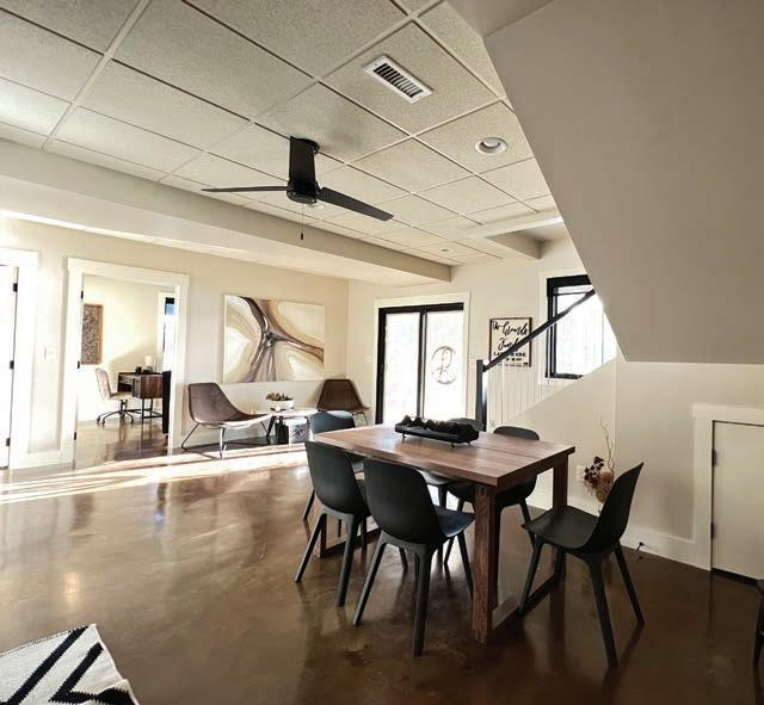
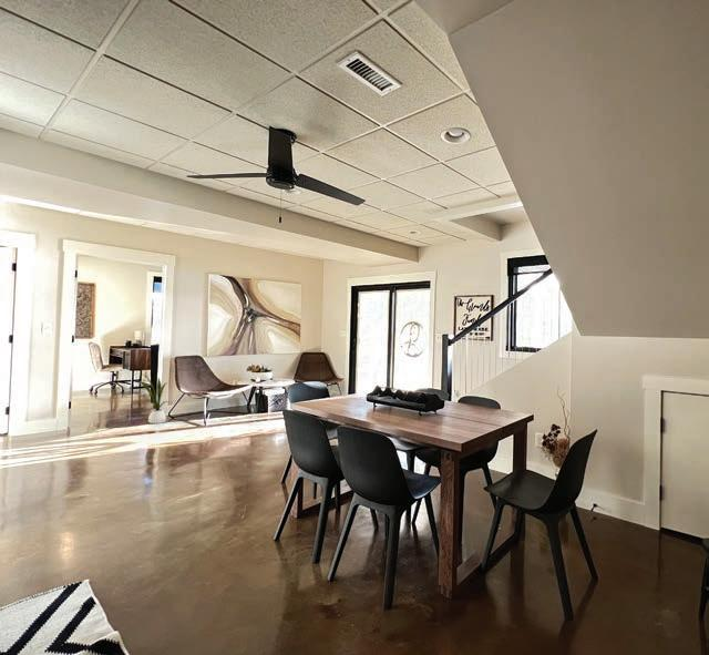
+ house plant [138,373,172,424]
